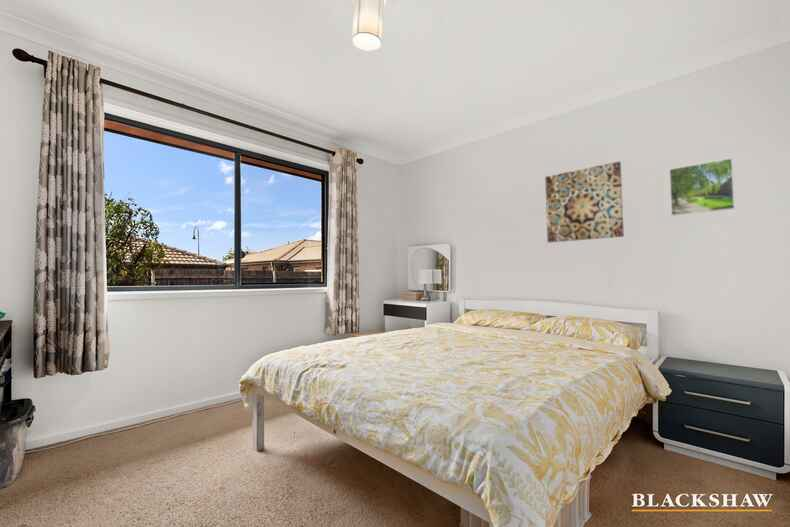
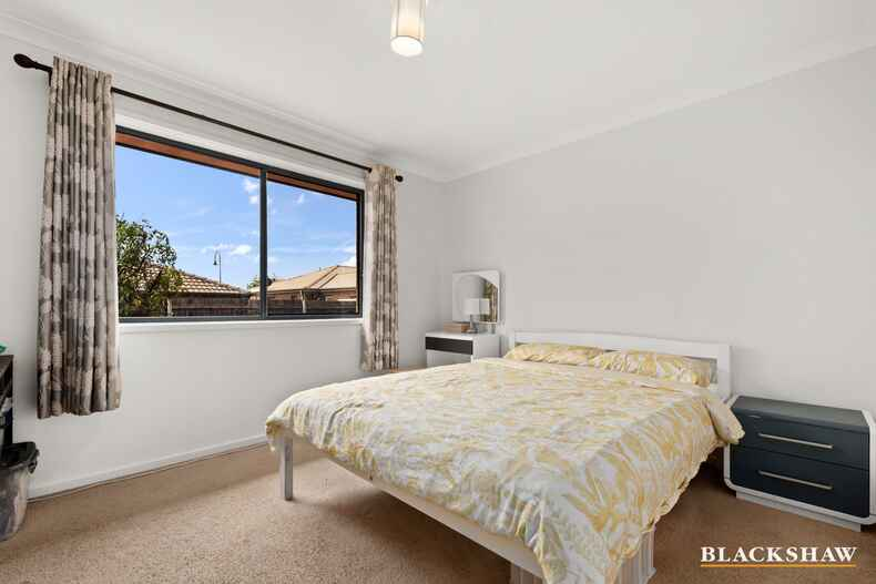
- wall art [544,161,625,244]
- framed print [668,157,736,217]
